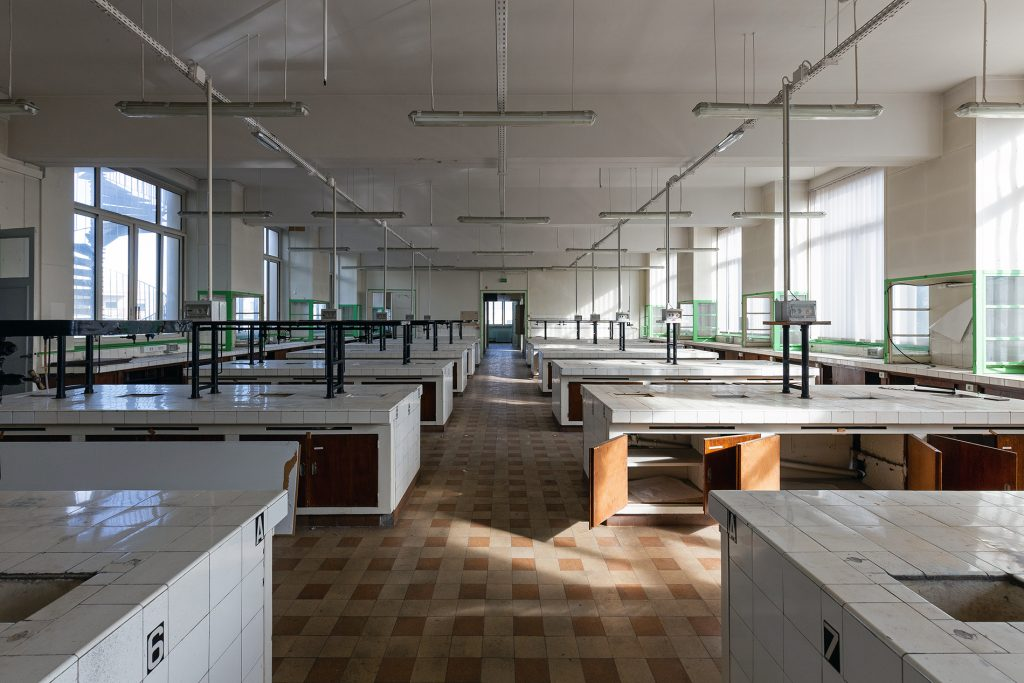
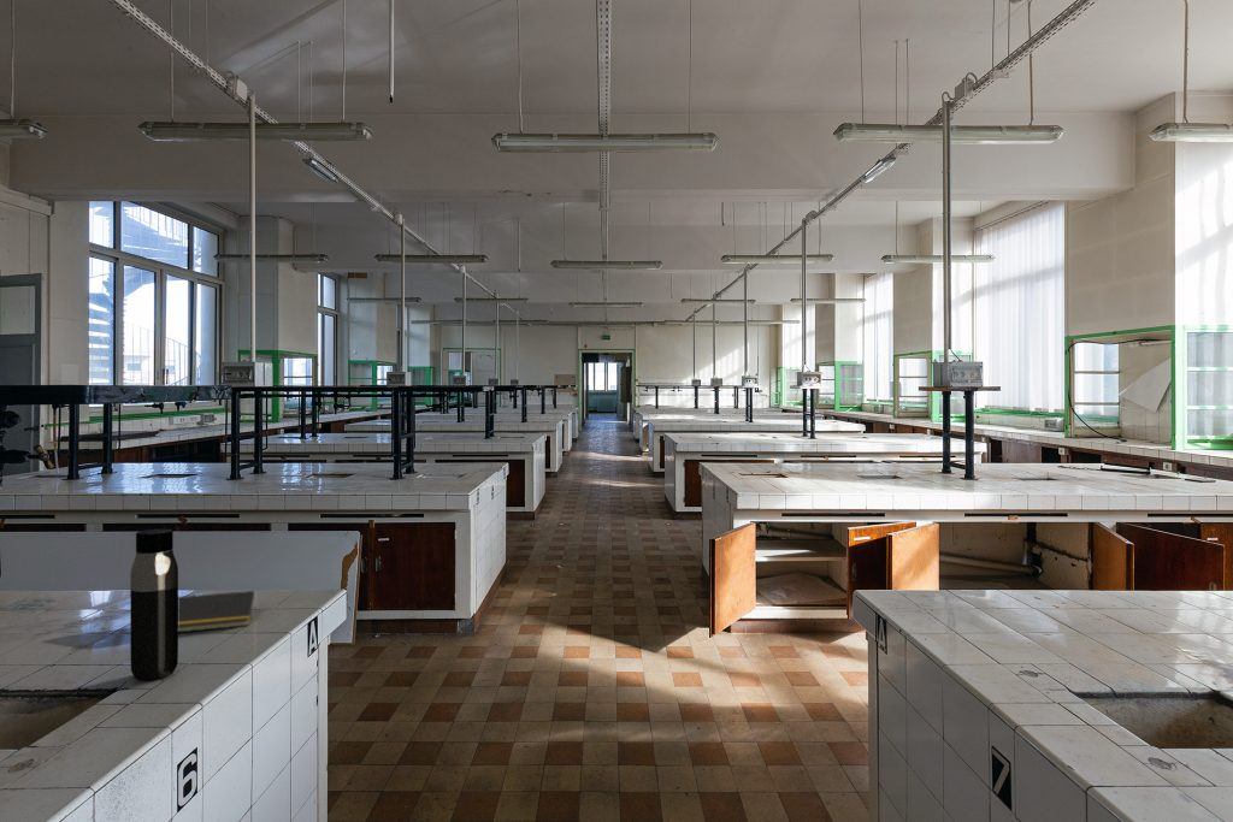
+ water bottle [129,528,179,681]
+ notepad [178,590,255,633]
